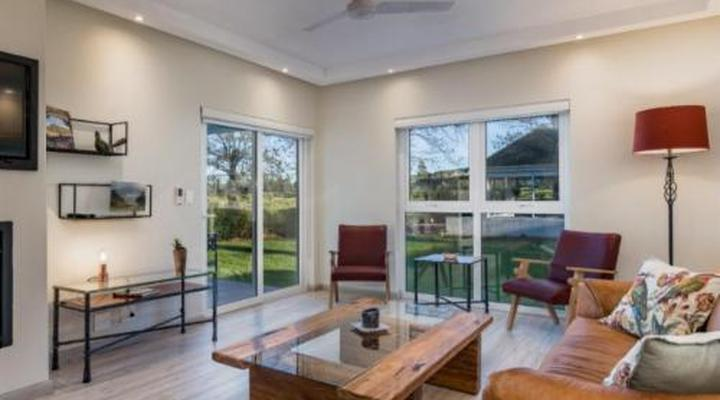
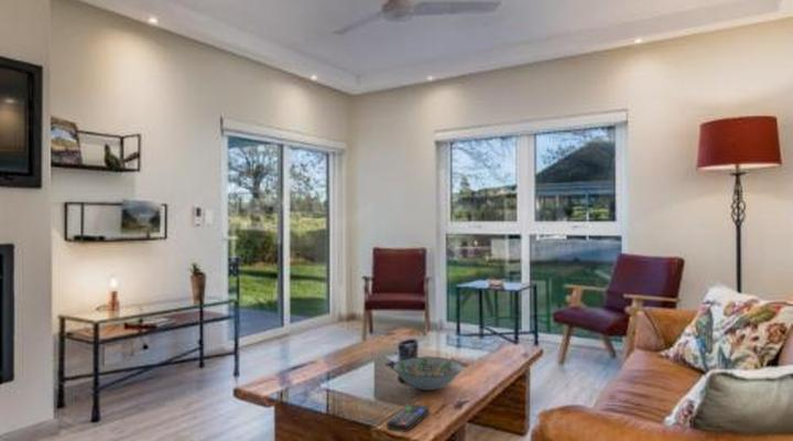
+ remote control [385,402,431,433]
+ decorative bowl [392,356,464,391]
